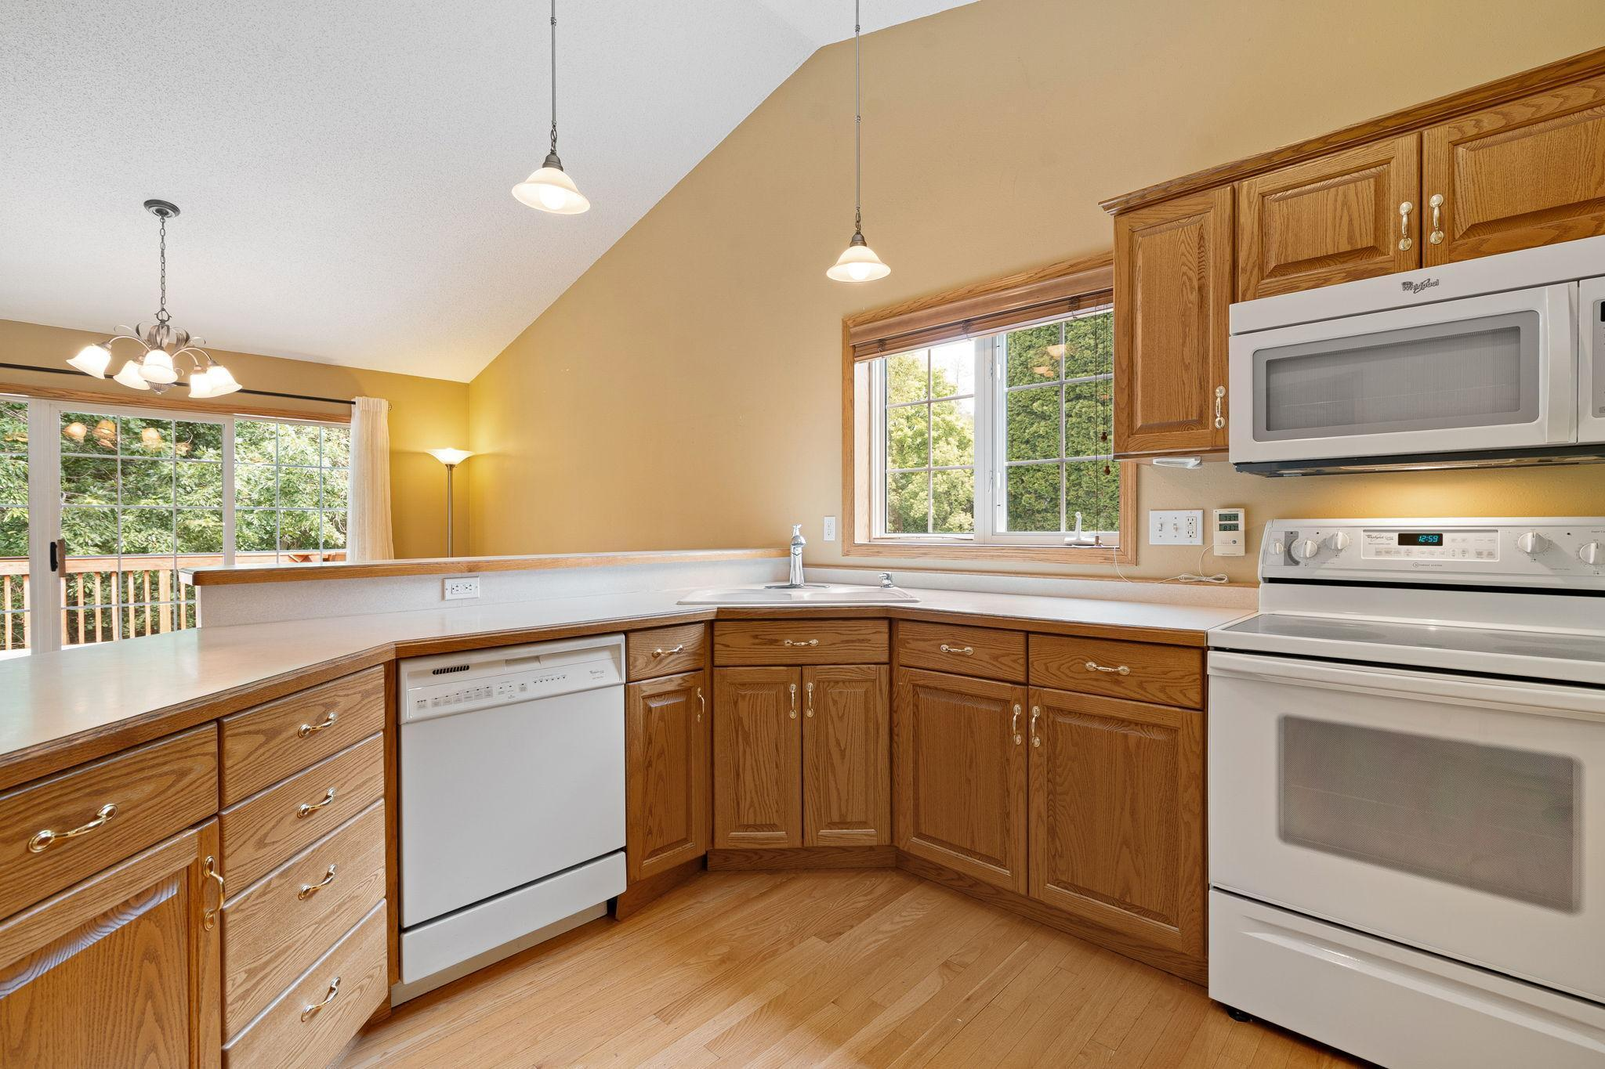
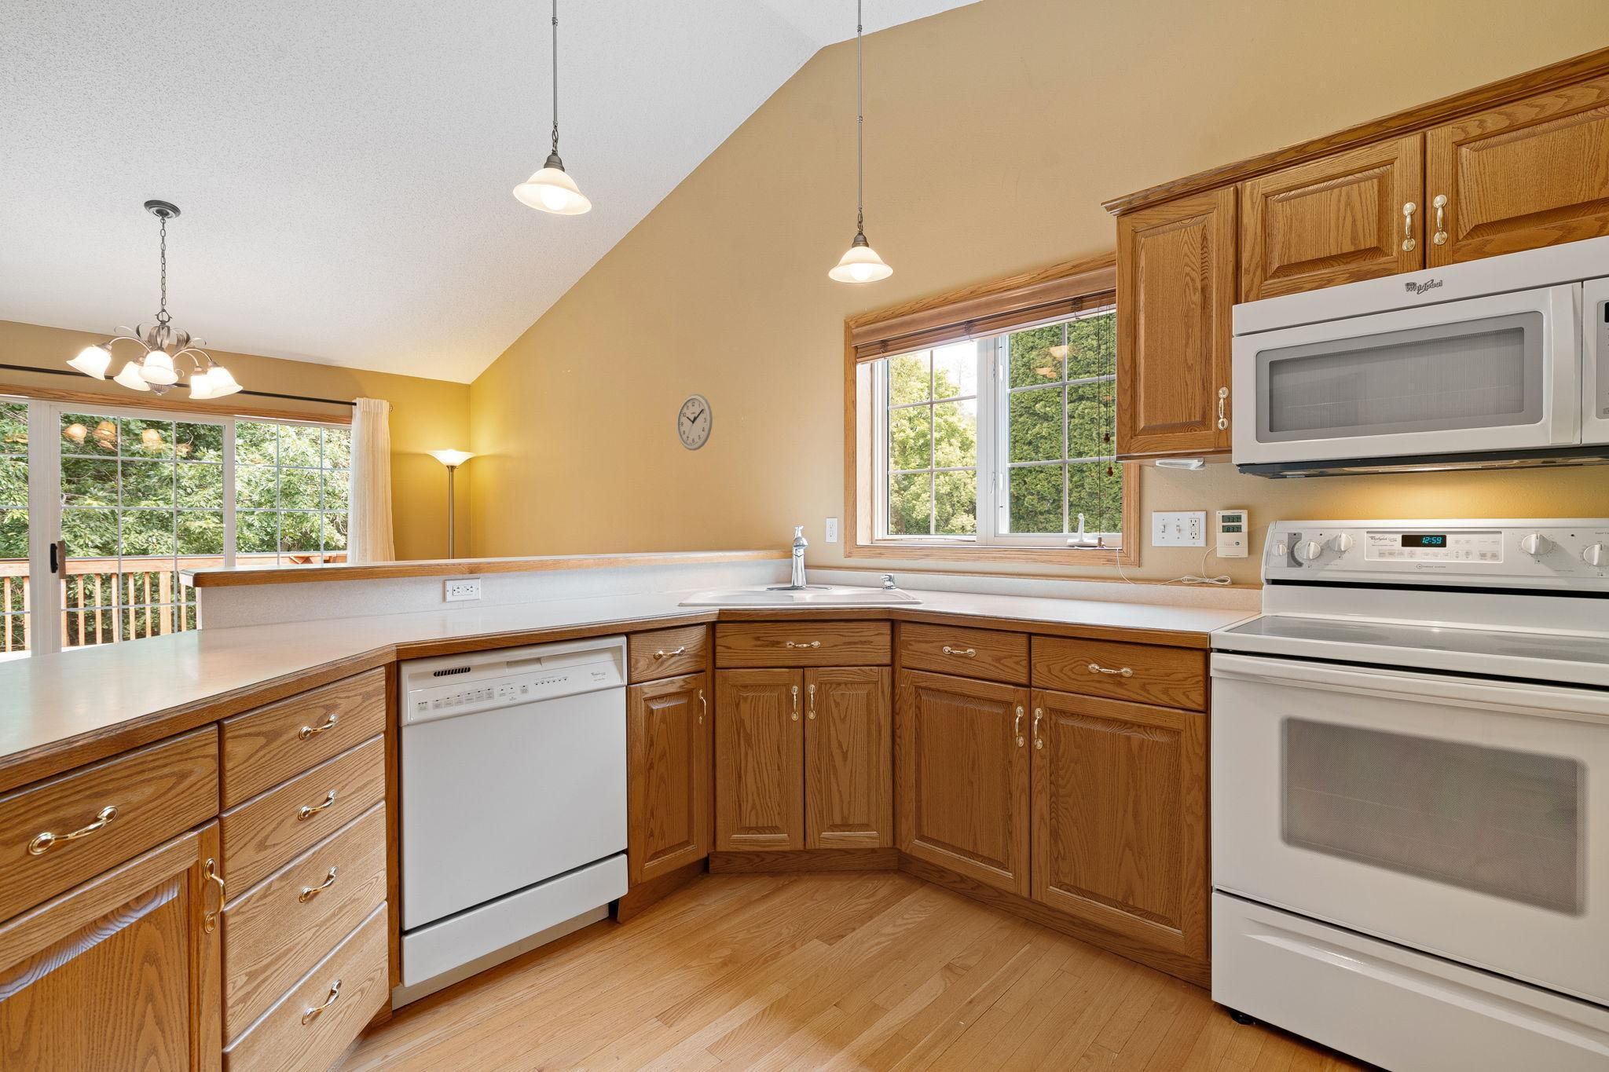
+ wall clock [676,394,713,451]
